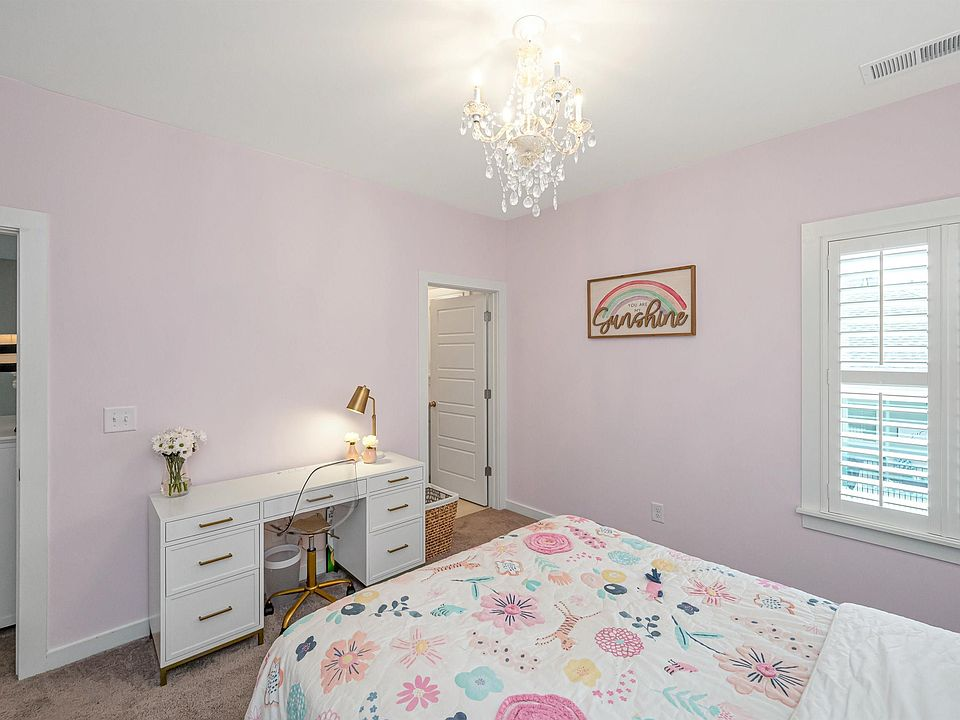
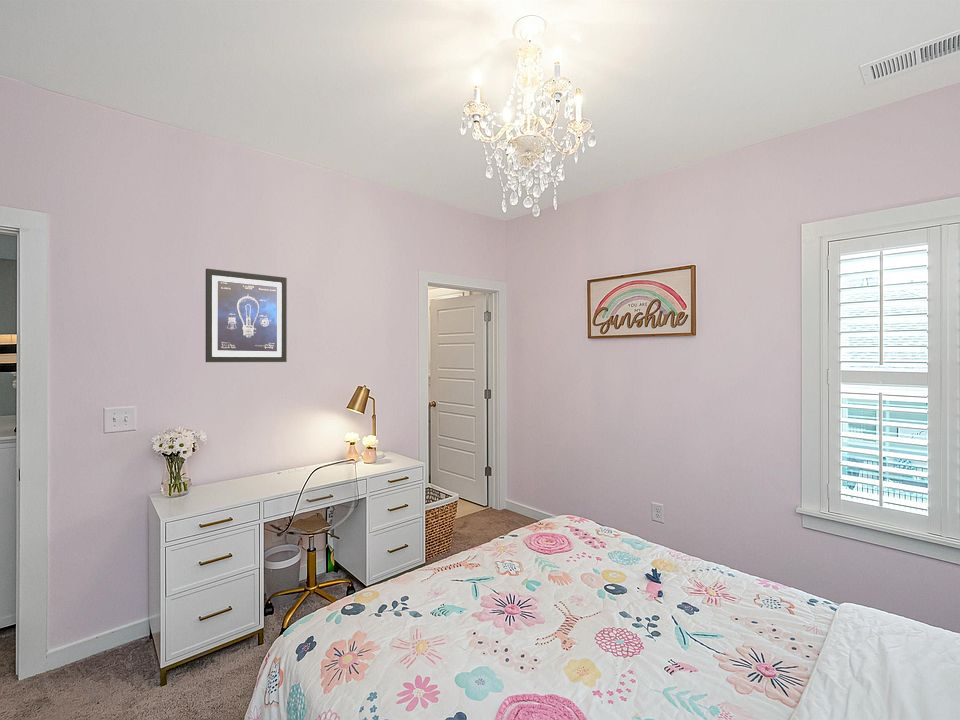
+ wall art [205,268,288,363]
